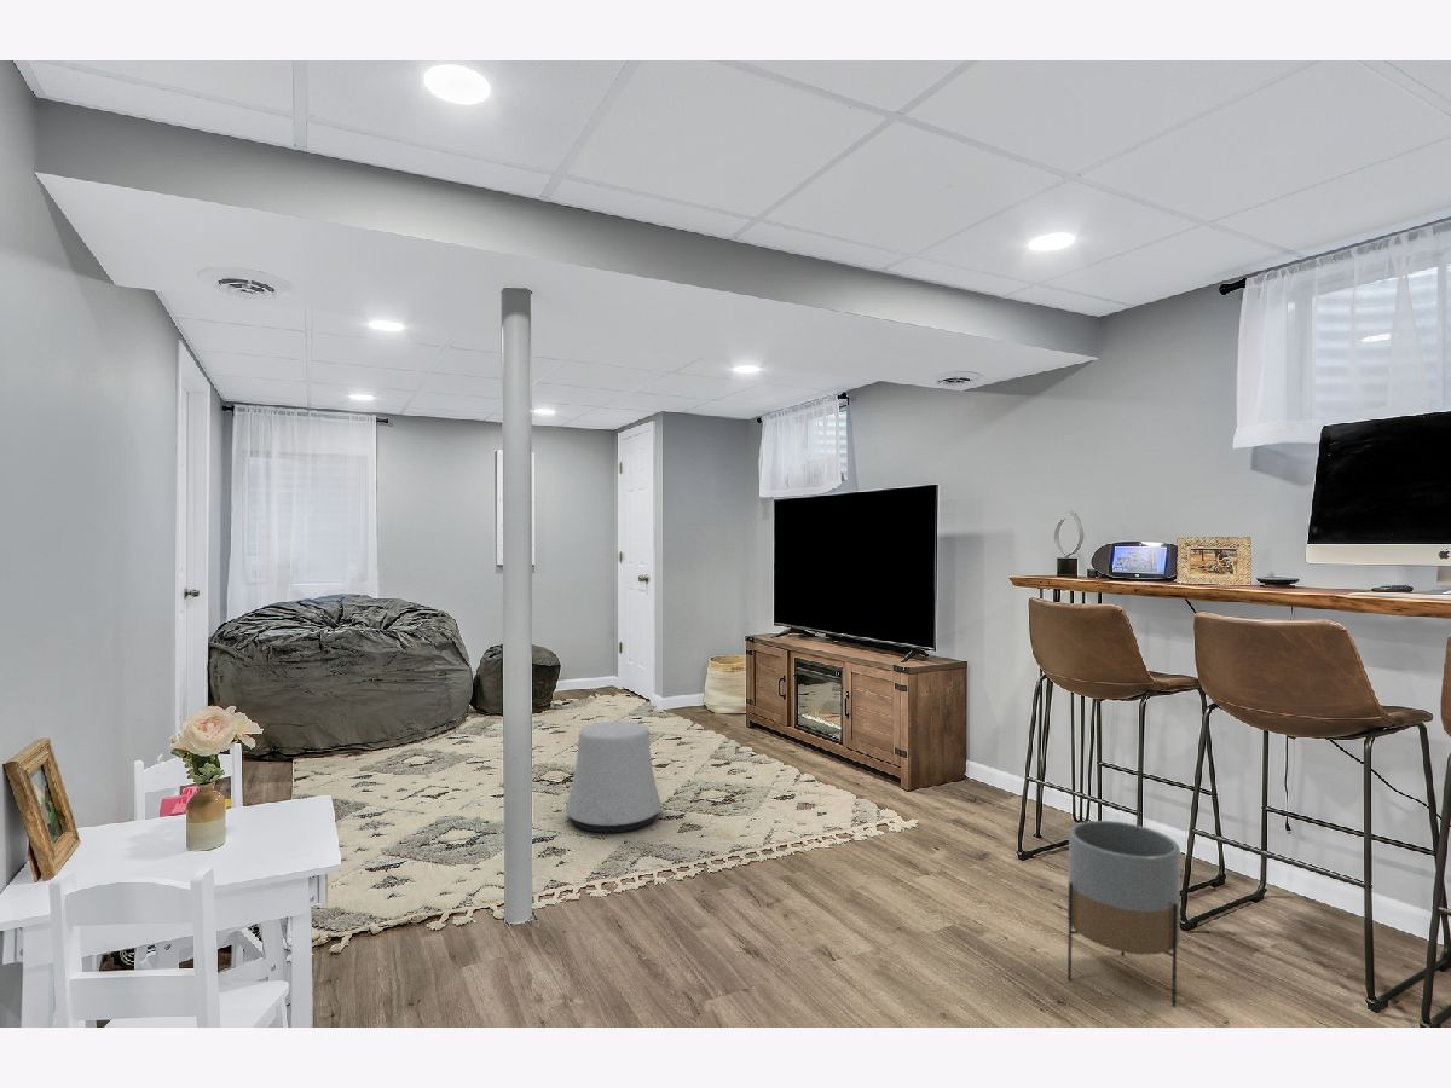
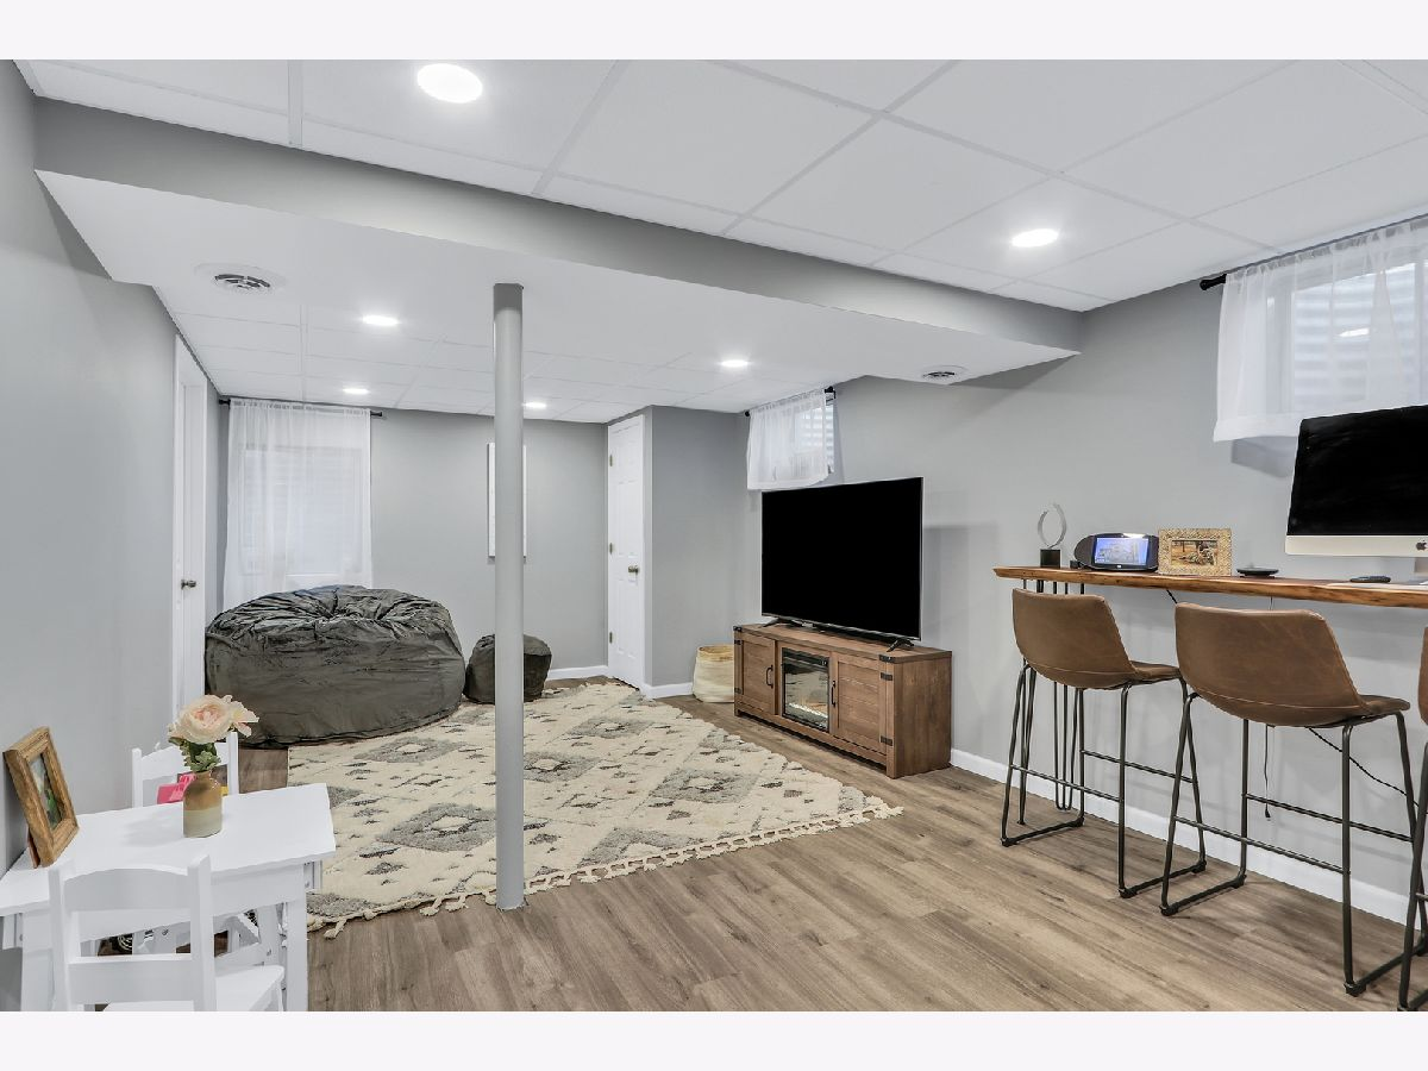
- planter [1066,820,1181,1007]
- stool [565,720,663,834]
